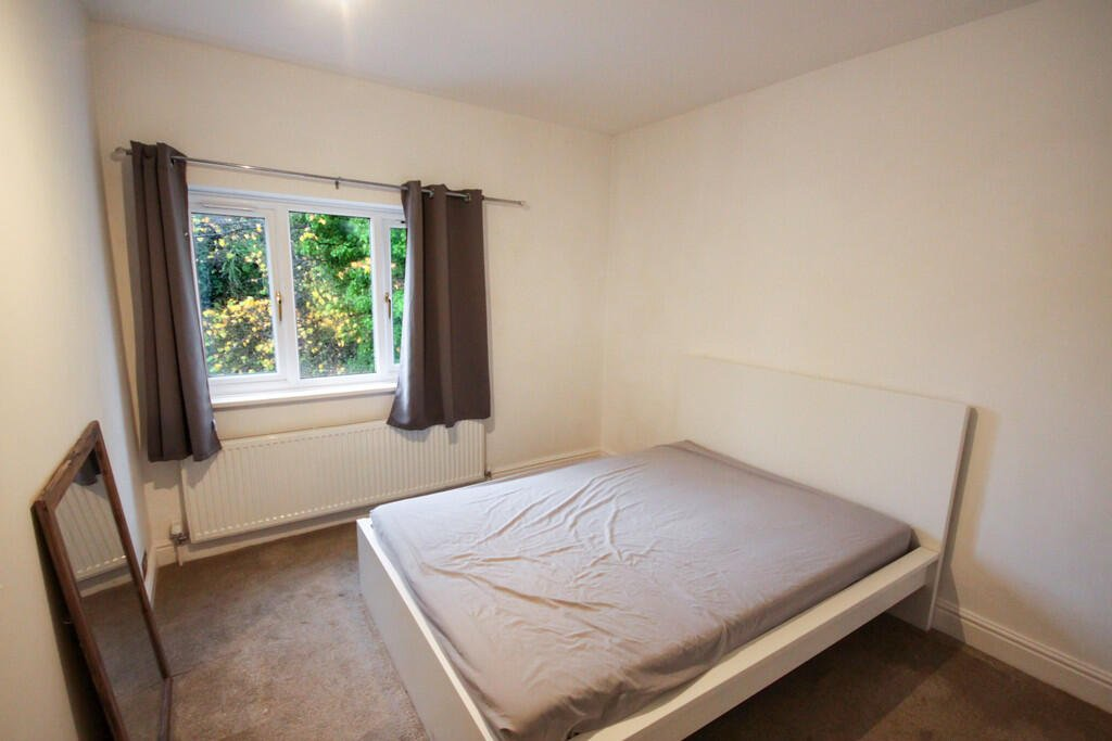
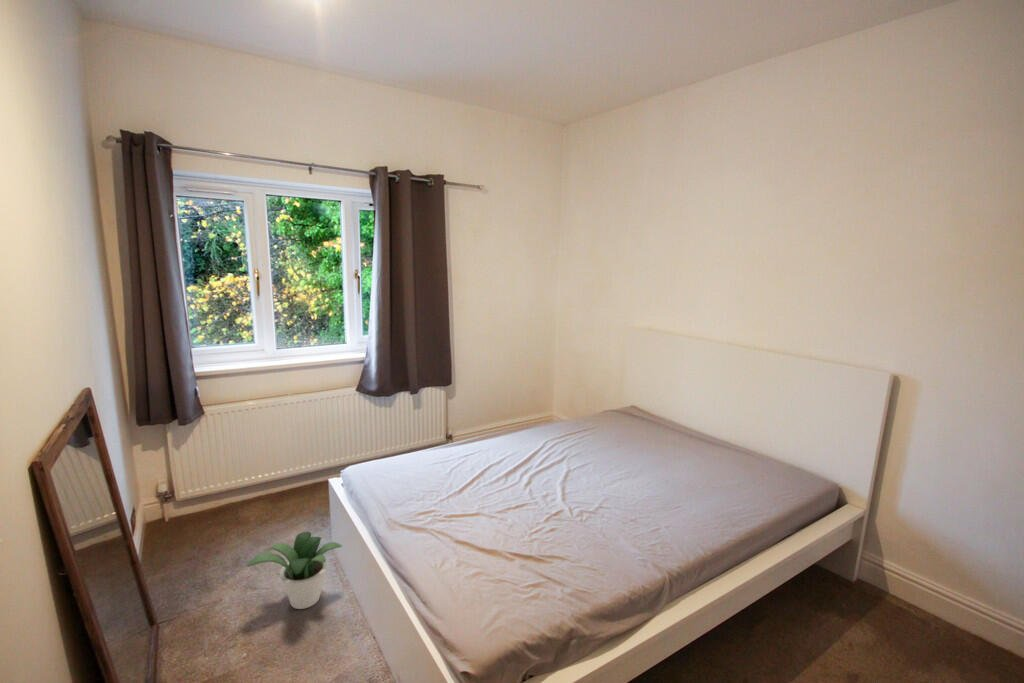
+ potted plant [246,531,343,610]
